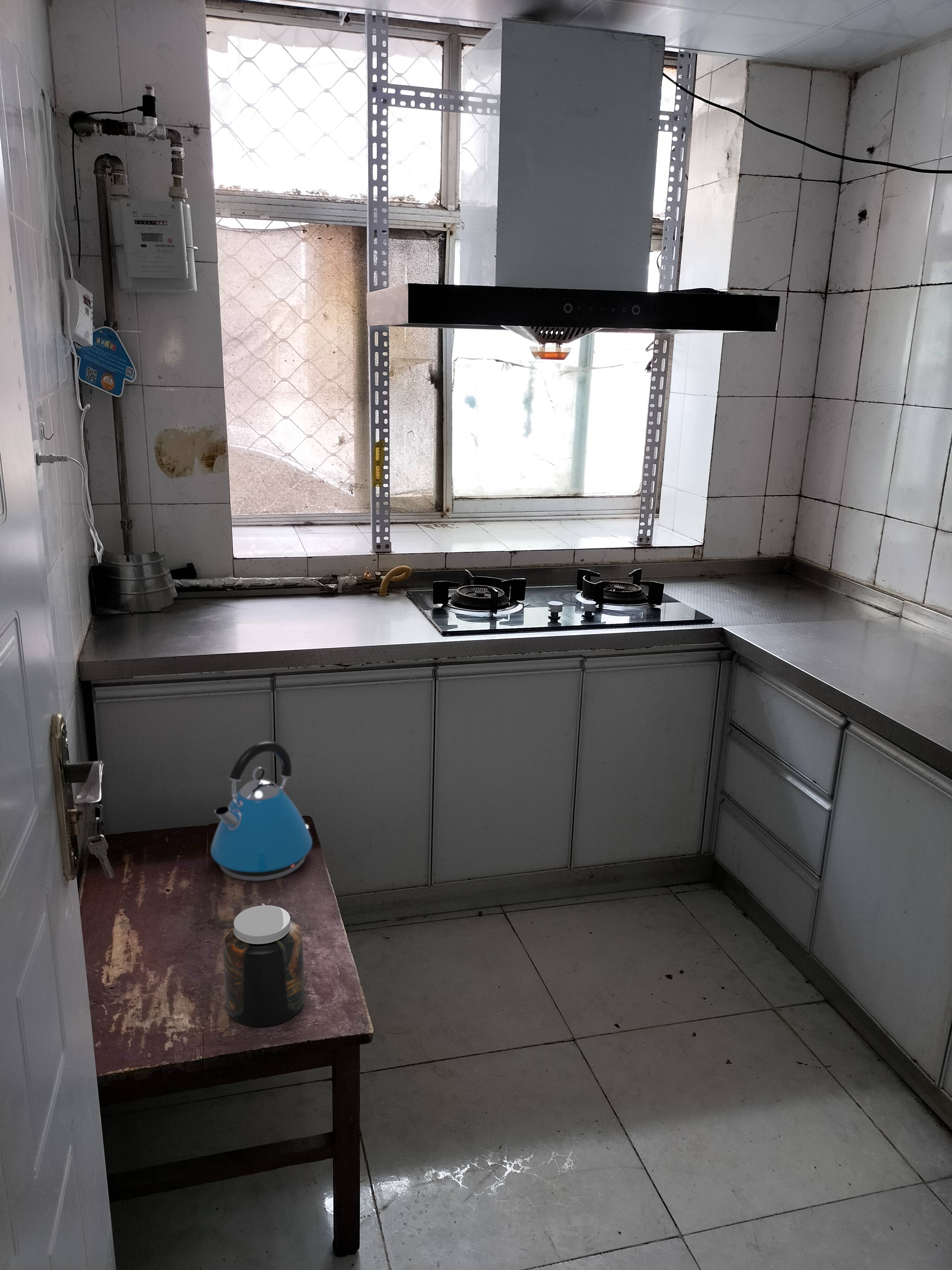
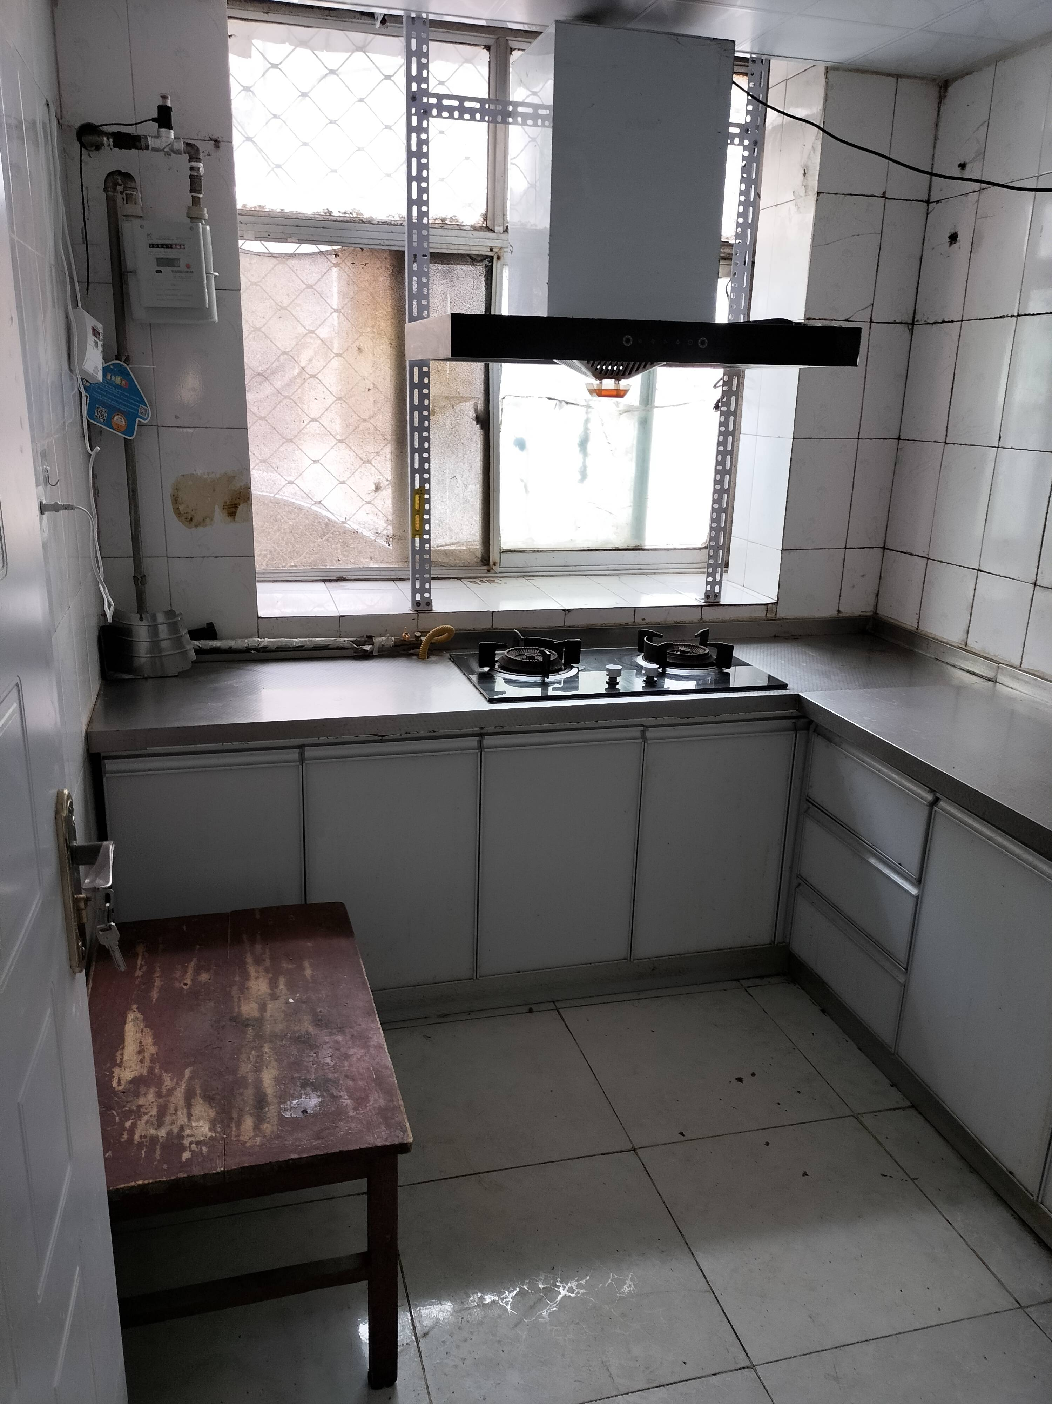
- jar [223,905,305,1027]
- kettle [210,741,313,881]
